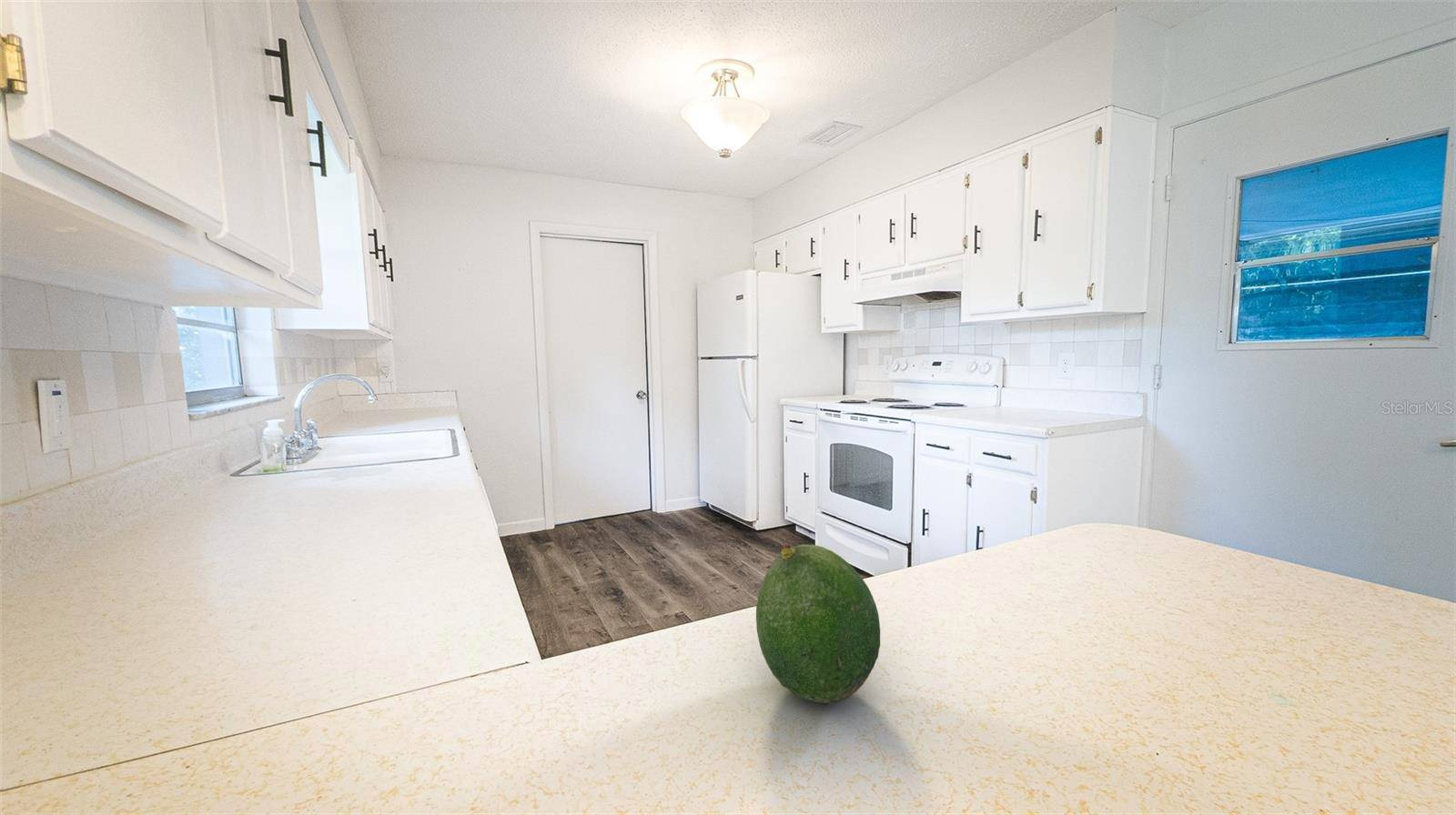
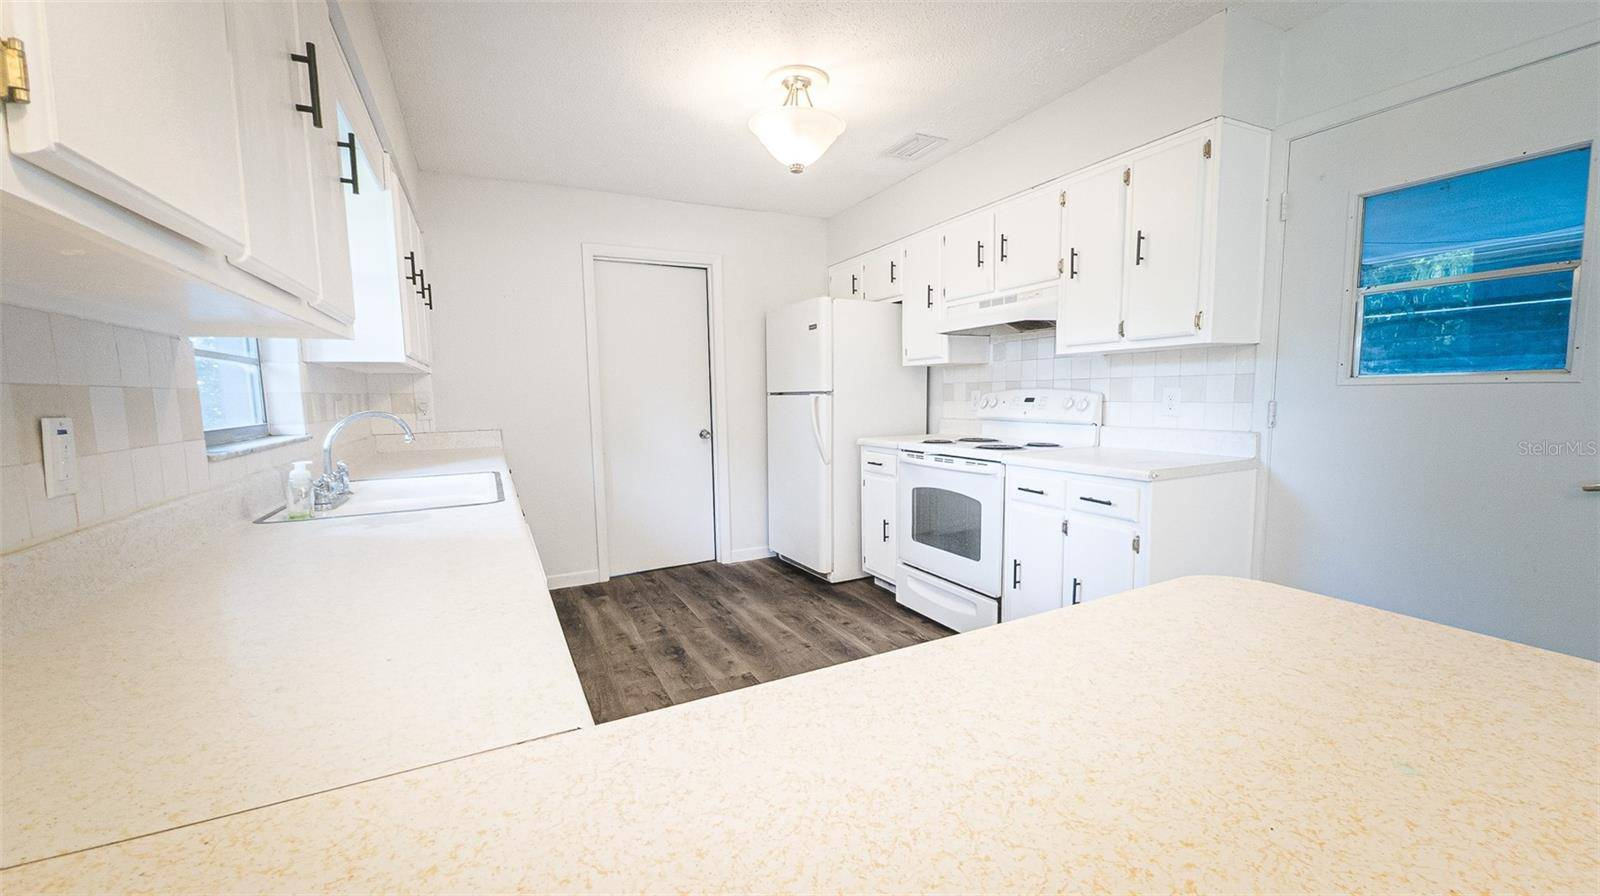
- fruit [755,543,881,704]
